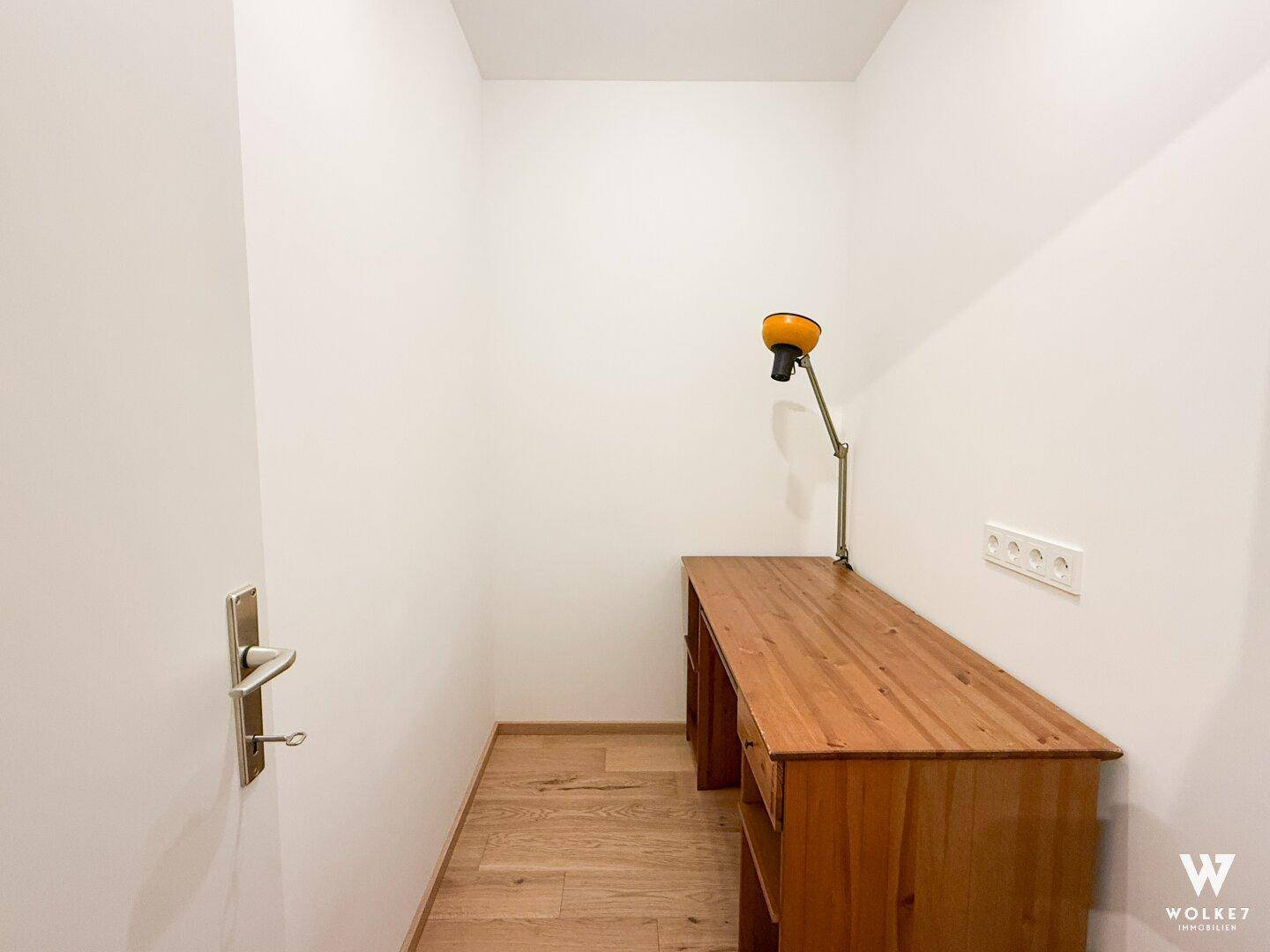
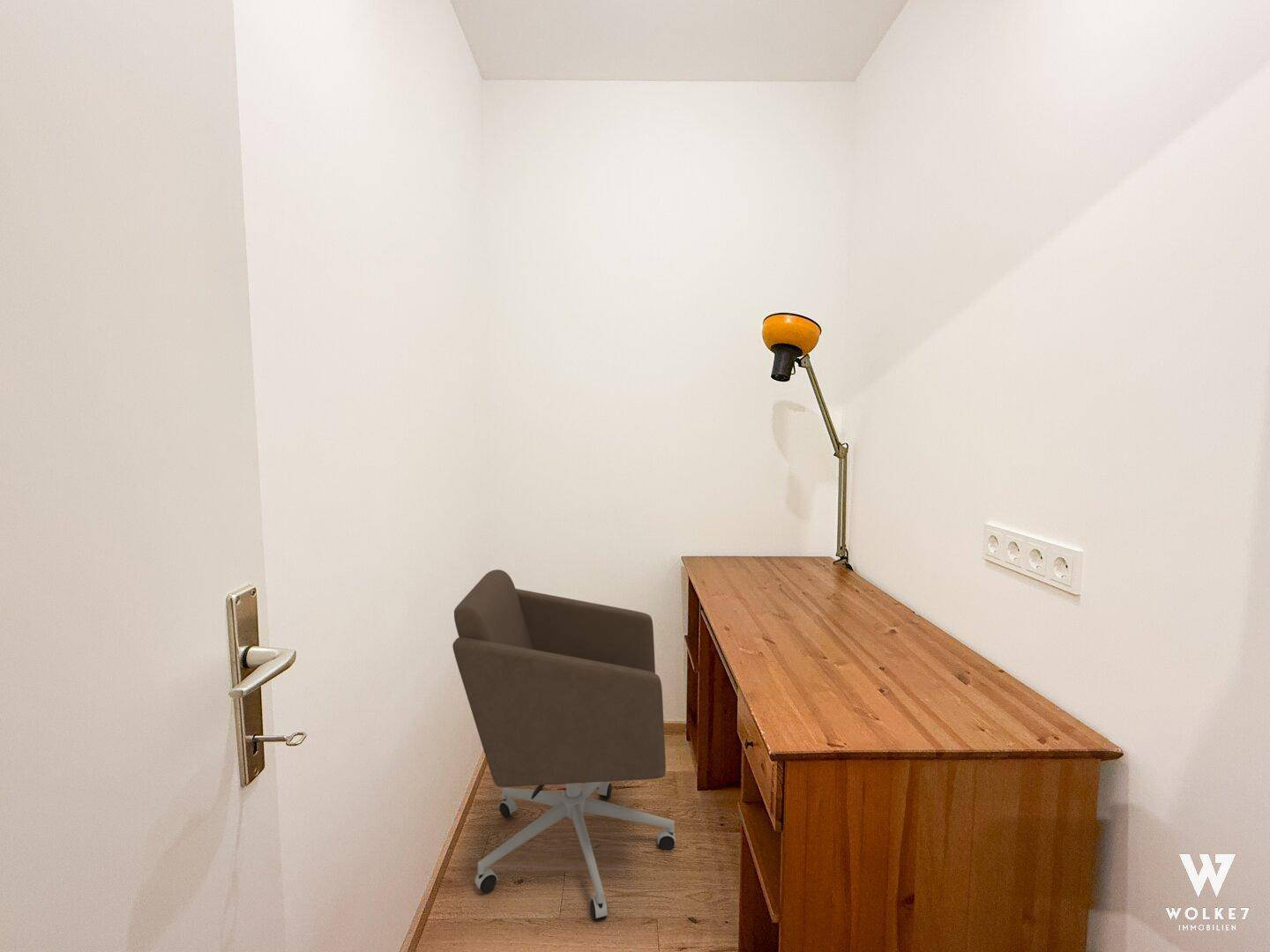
+ office chair [452,569,676,921]
